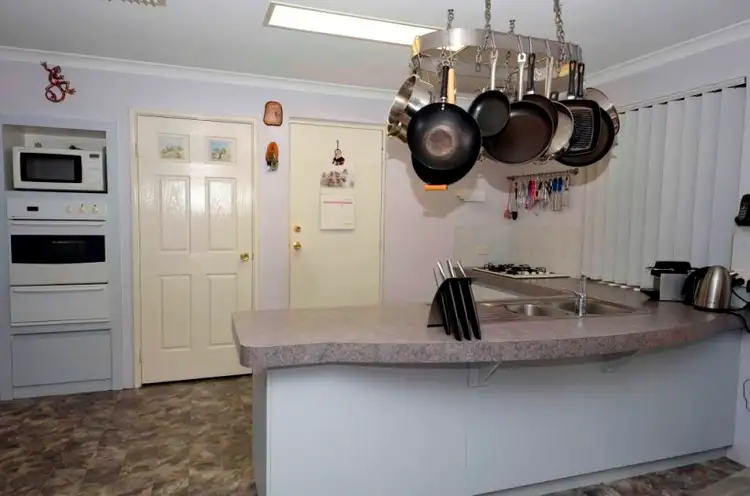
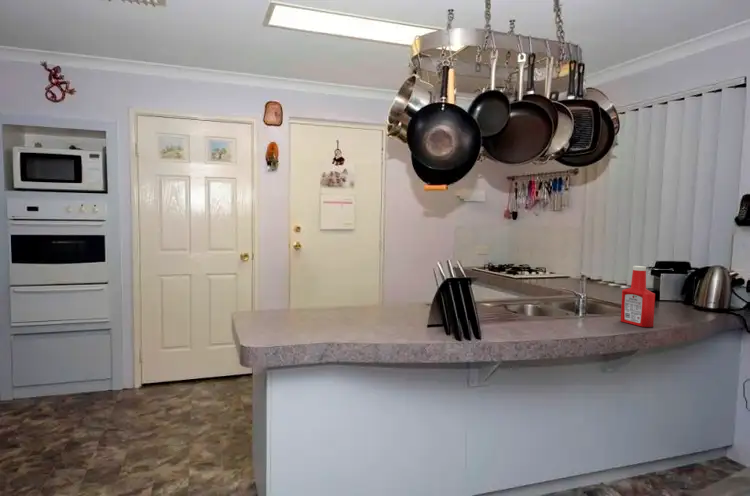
+ soap bottle [620,265,656,328]
